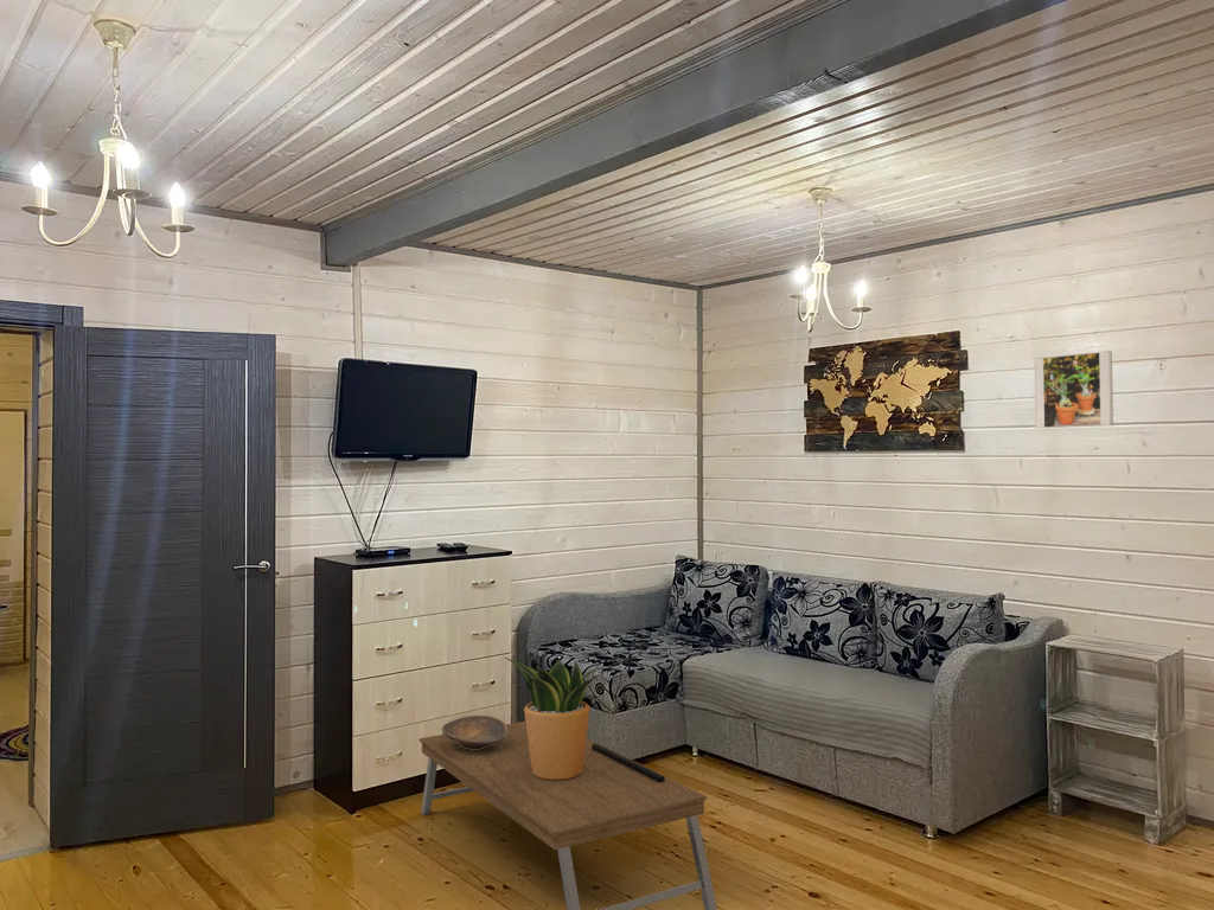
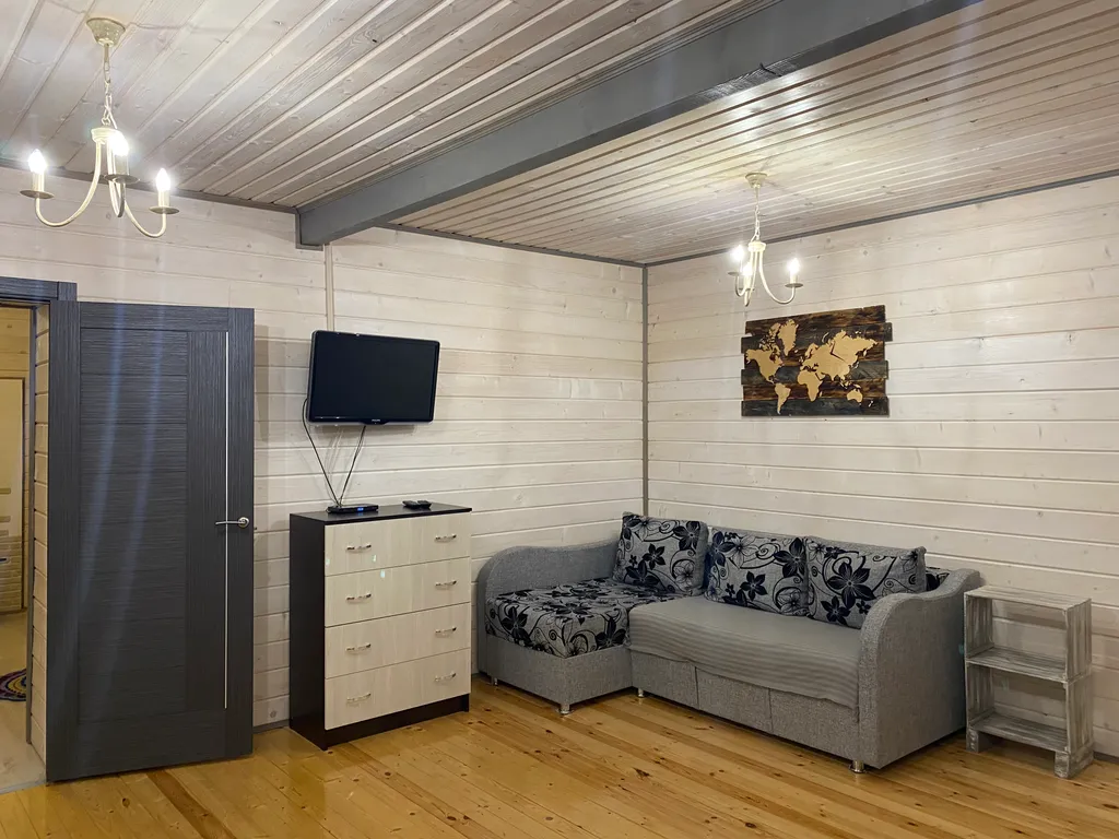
- coffee table [418,720,718,910]
- decorative bowl [440,714,507,750]
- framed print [1034,350,1114,430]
- potted plant [504,656,605,781]
